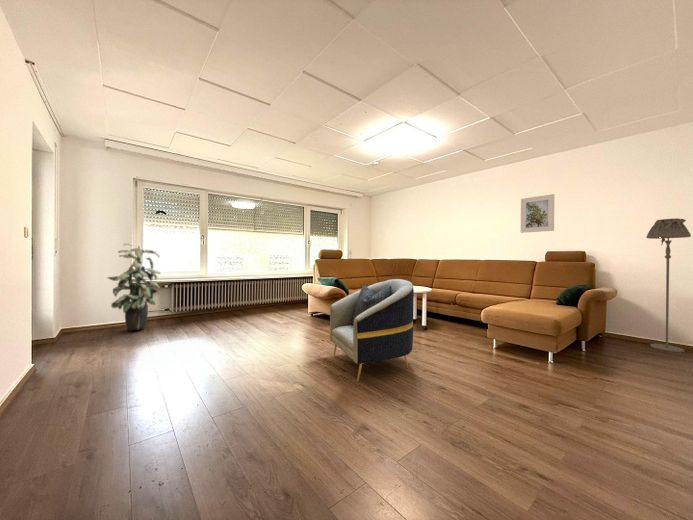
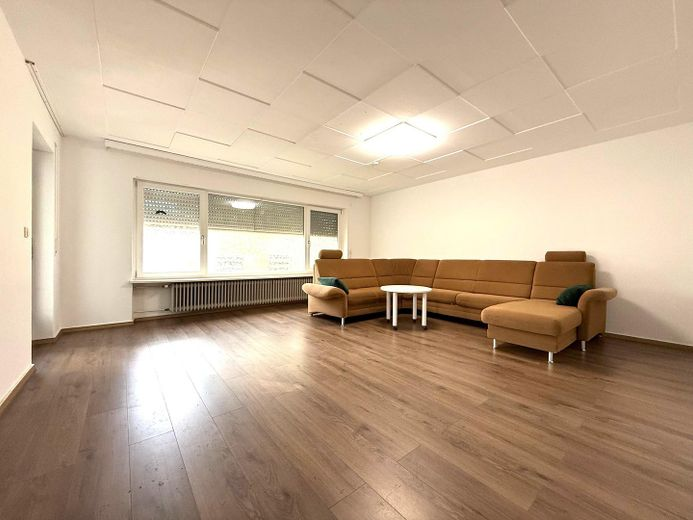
- armchair [329,278,415,383]
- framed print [520,193,555,234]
- indoor plant [106,242,161,332]
- floor lamp [645,218,692,354]
